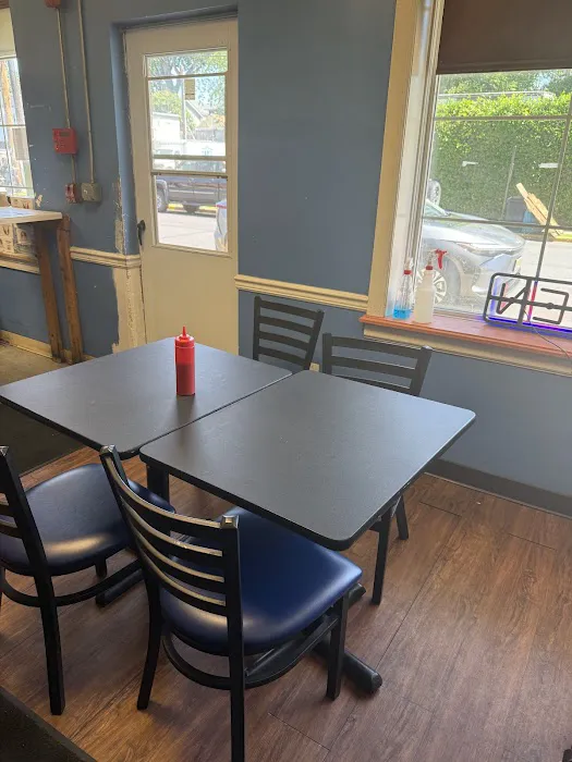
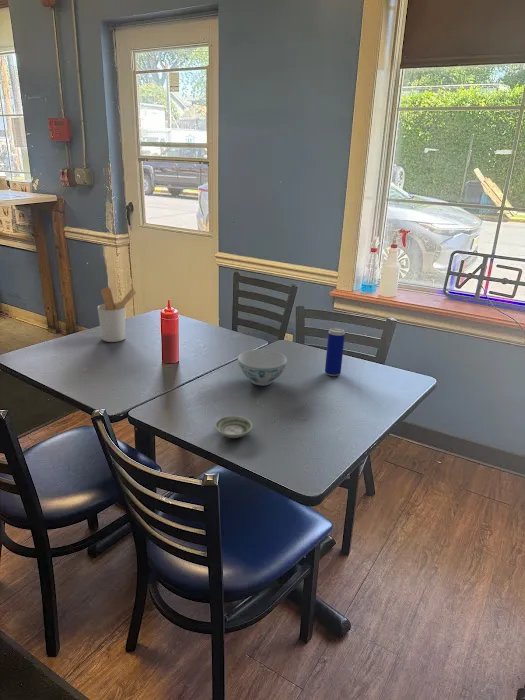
+ saucer [213,415,254,439]
+ utensil holder [96,286,137,343]
+ chinaware [237,349,288,386]
+ beverage can [324,327,346,377]
